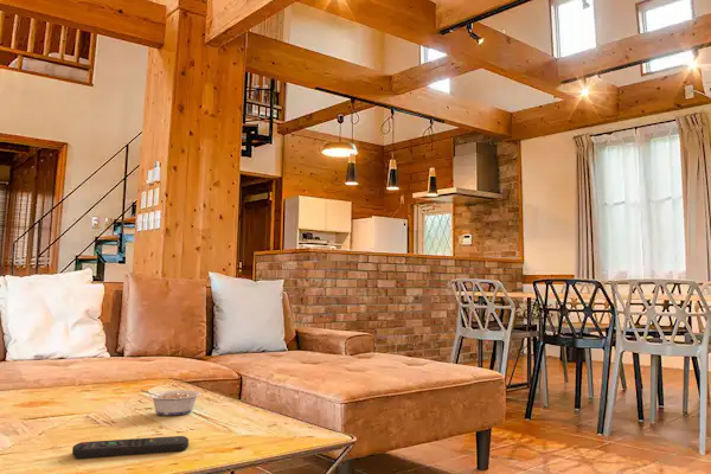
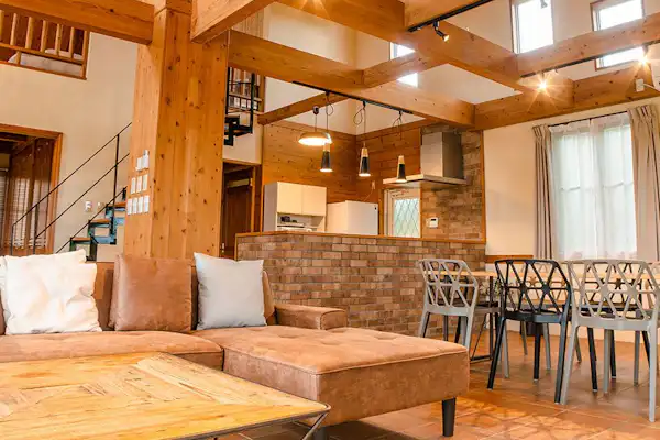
- legume [140,389,201,416]
- remote control [71,435,190,460]
